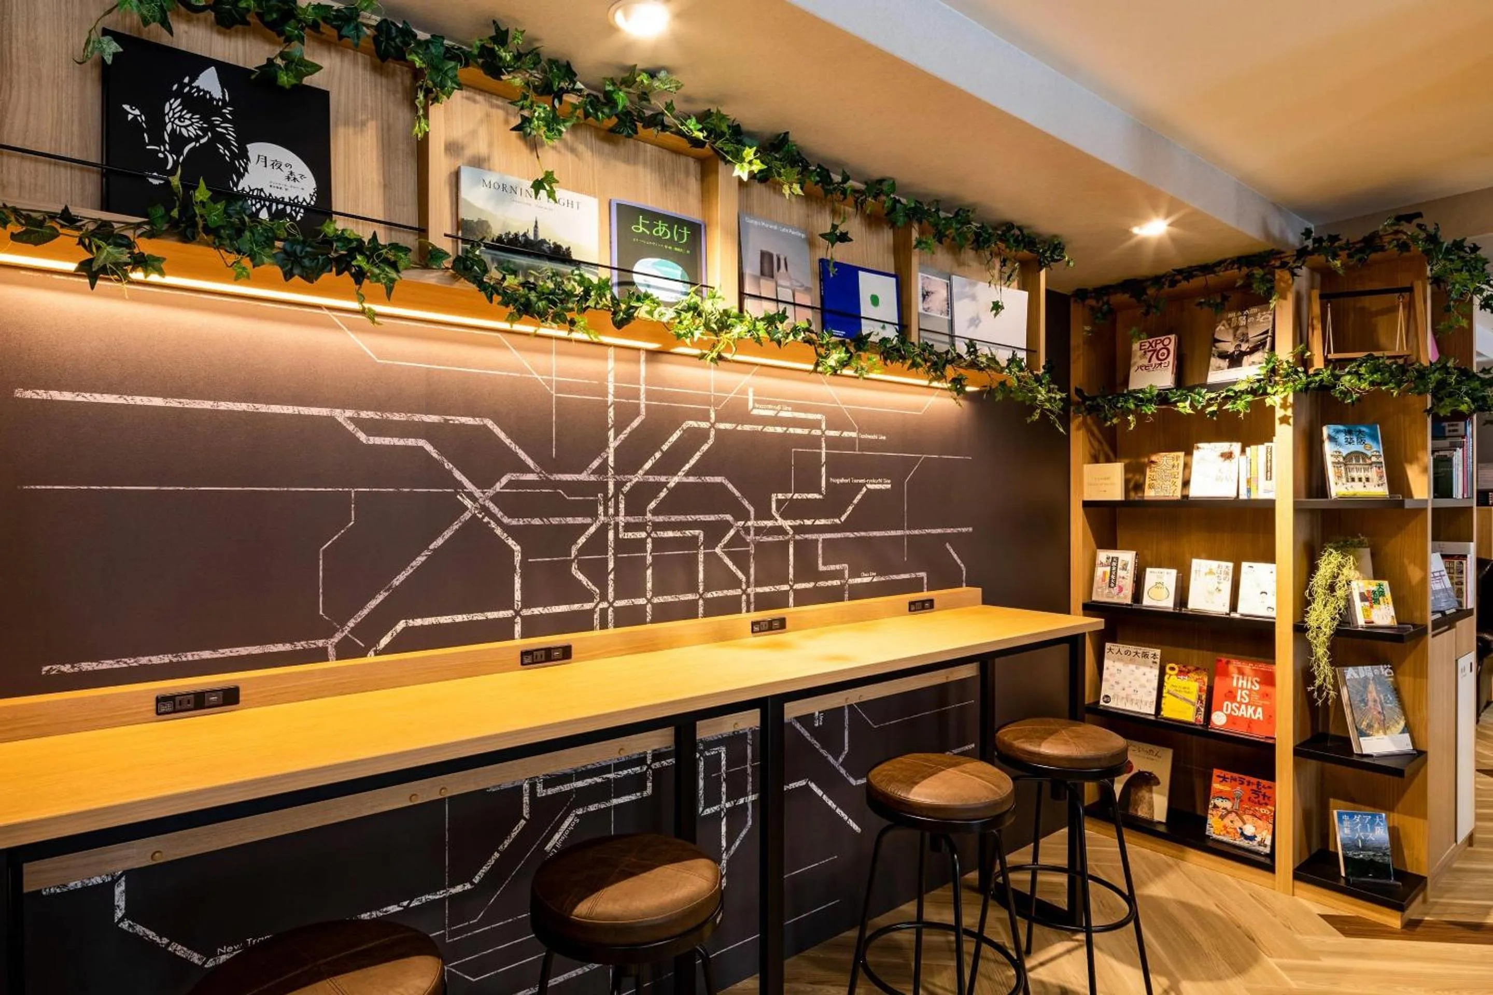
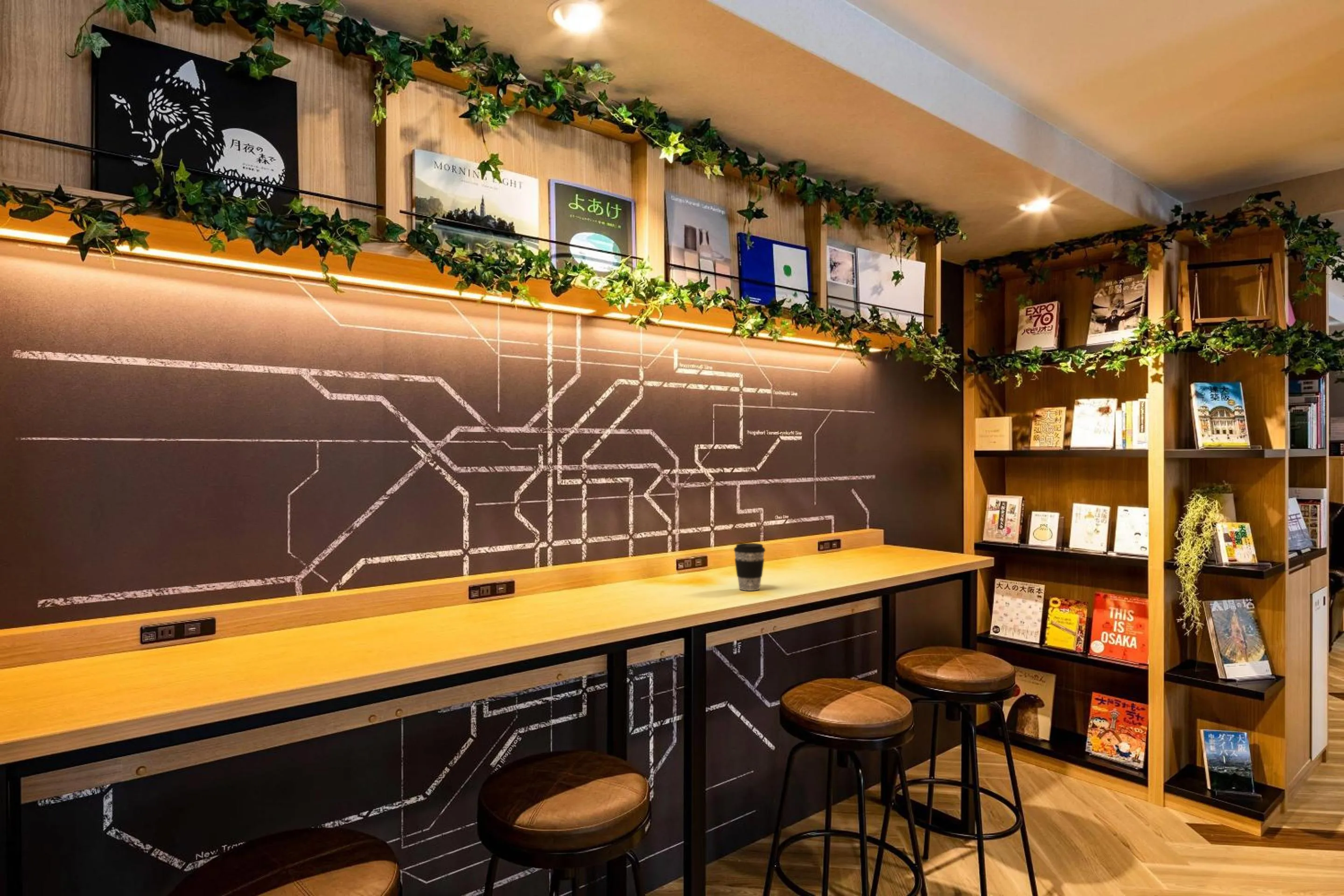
+ coffee cup [733,543,766,591]
